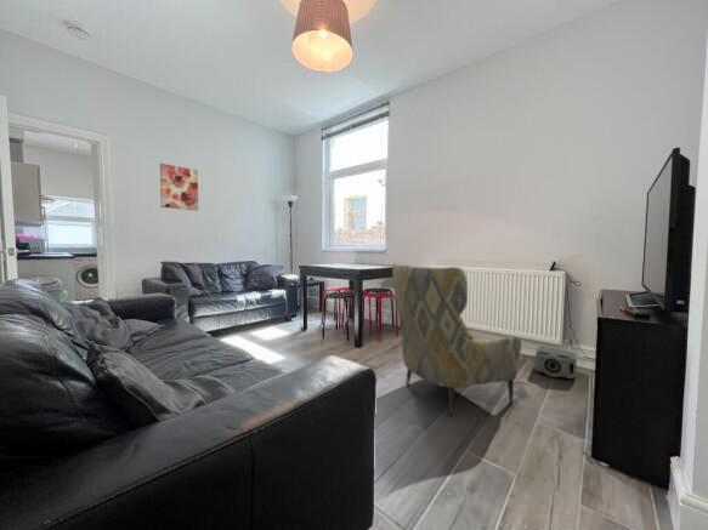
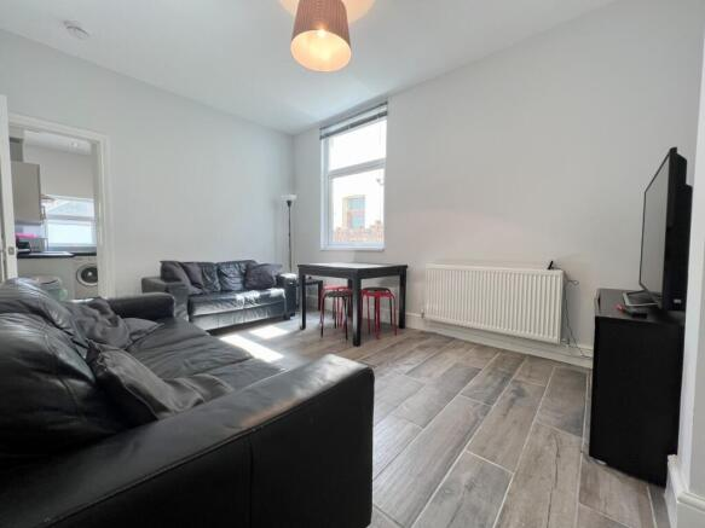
- speaker [534,346,578,380]
- wall art [159,163,199,212]
- armchair [391,262,522,417]
